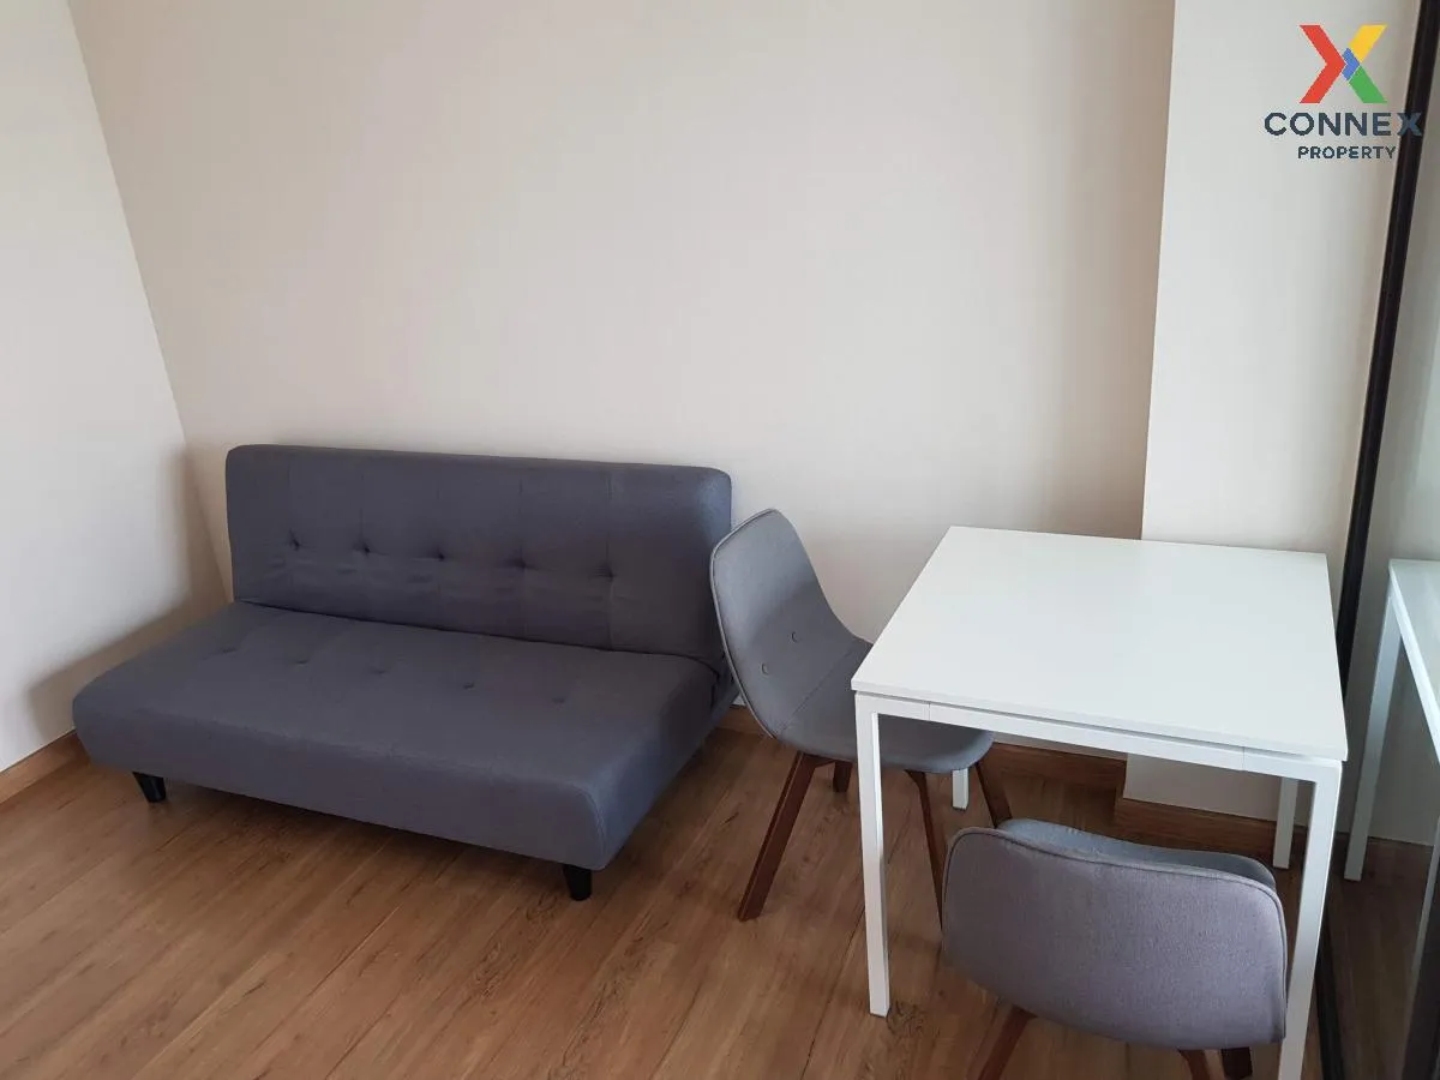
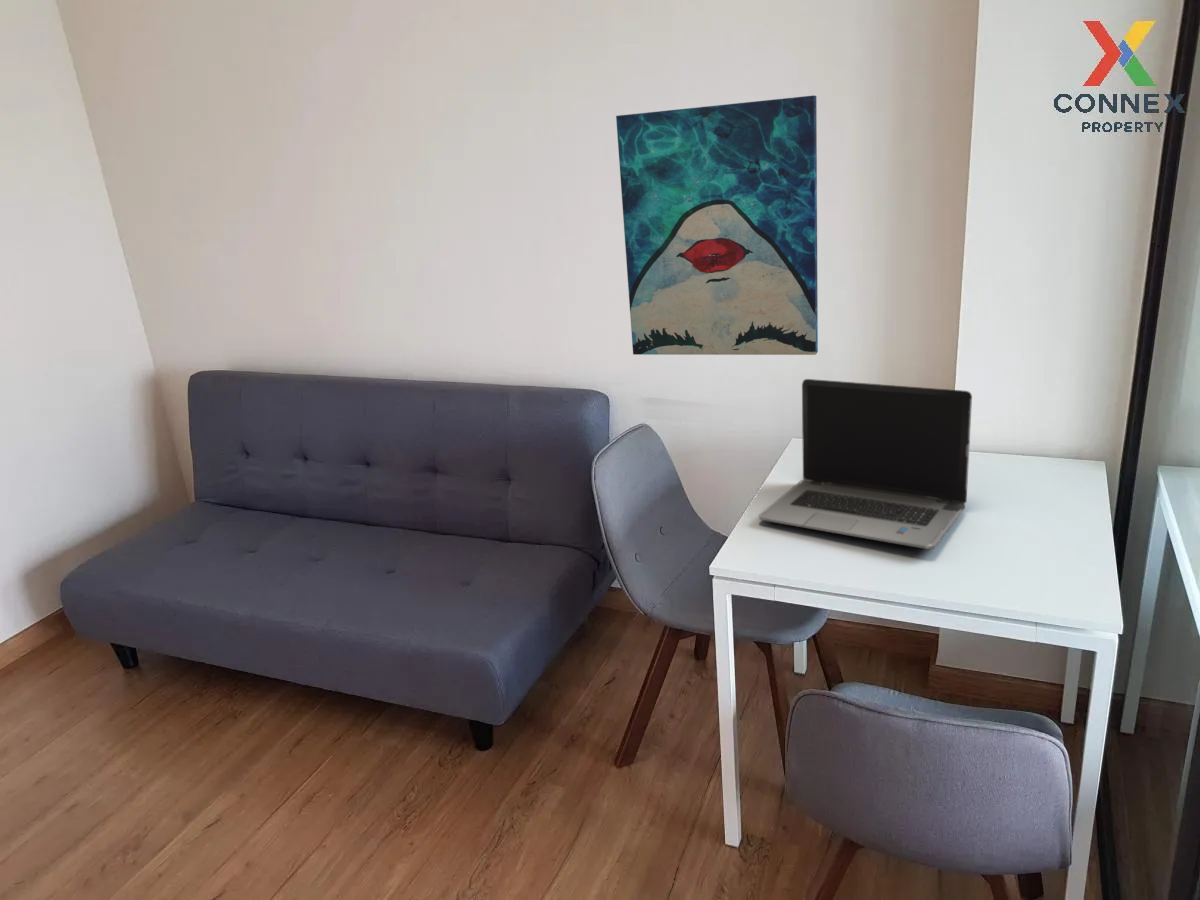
+ wall art [615,94,819,356]
+ laptop computer [758,378,973,550]
